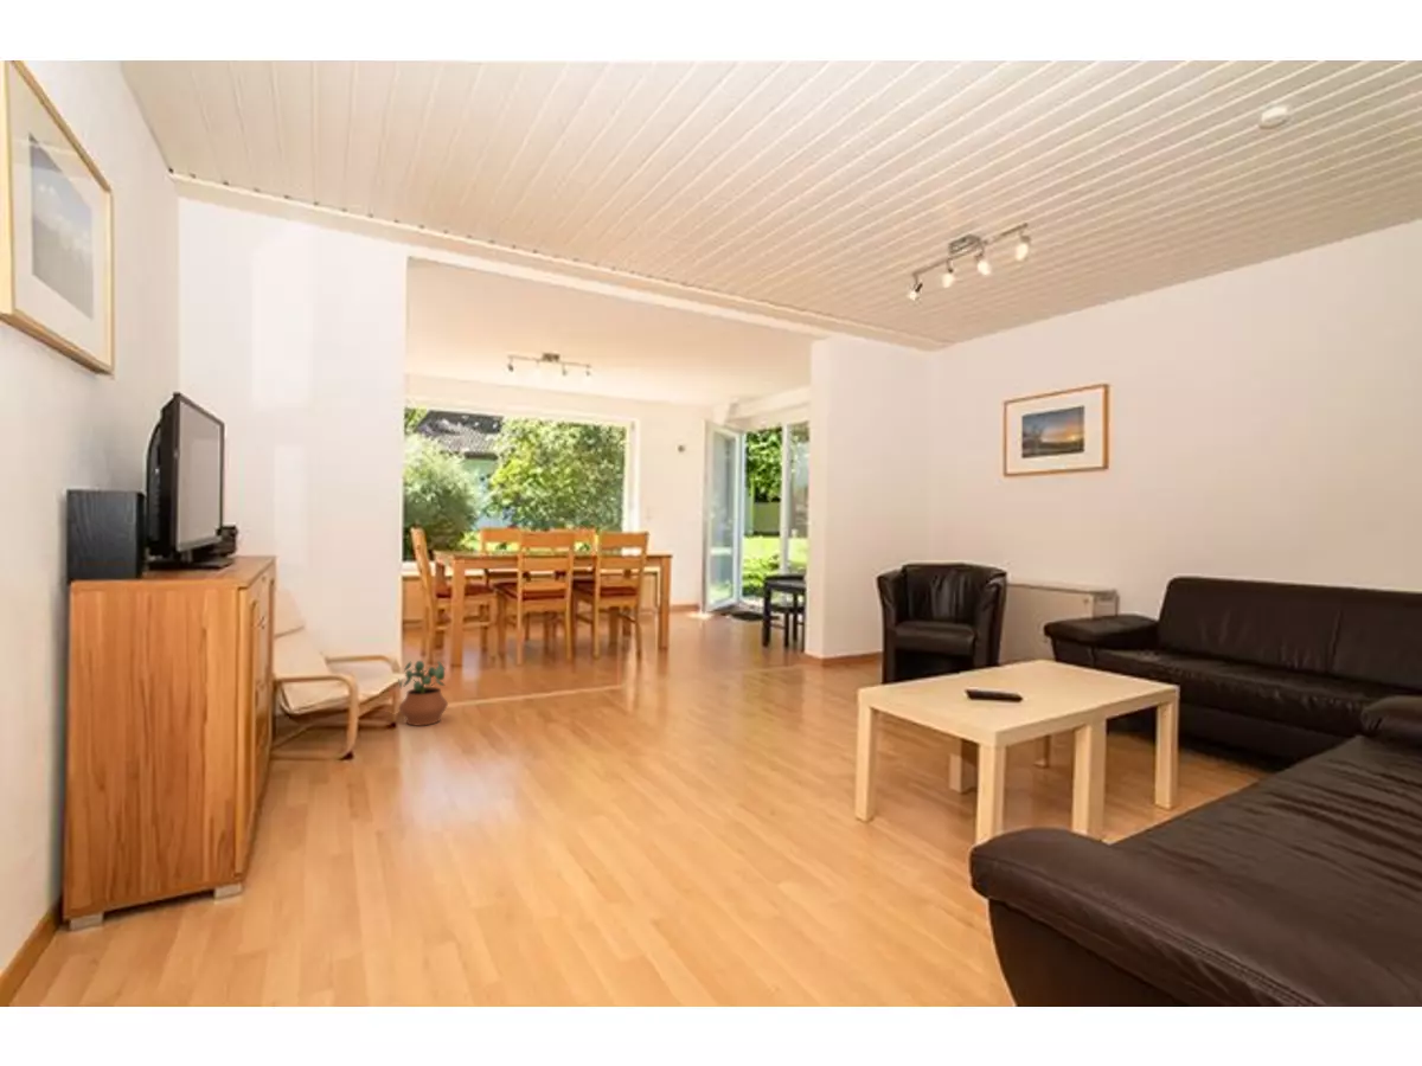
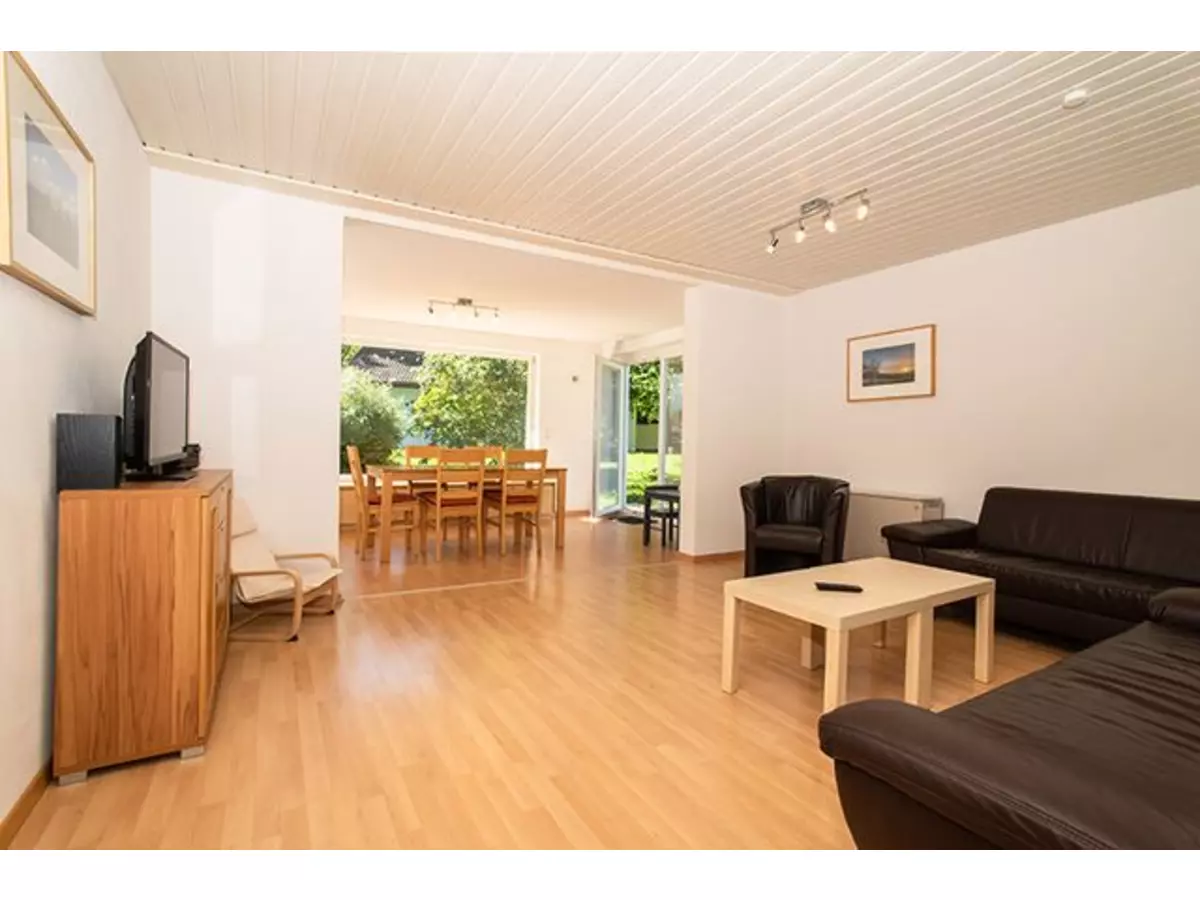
- potted plant [398,660,449,727]
